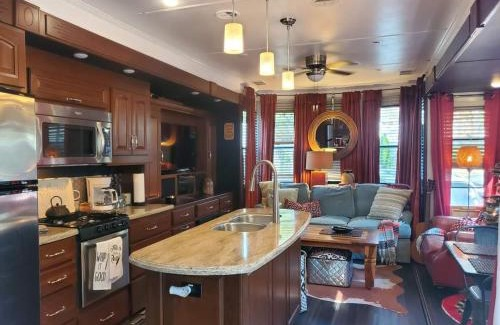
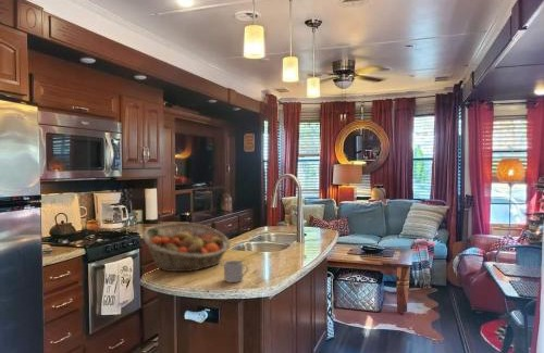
+ mug [223,260,249,283]
+ fruit basket [140,222,232,273]
